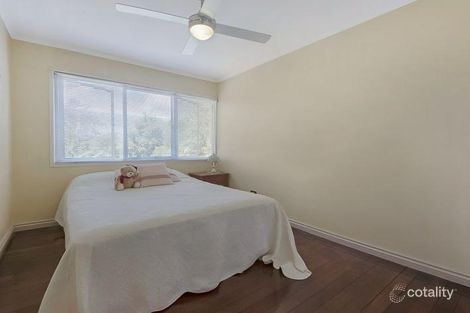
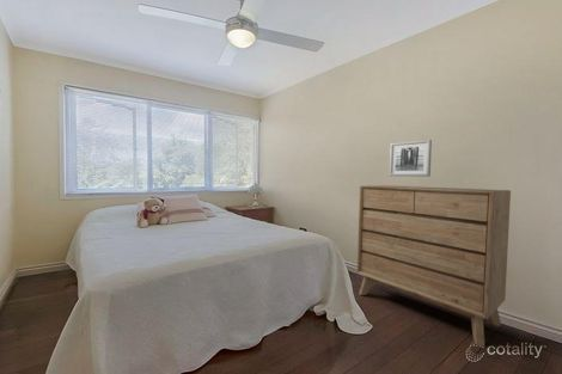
+ dresser [356,184,512,348]
+ wall art [389,139,433,178]
